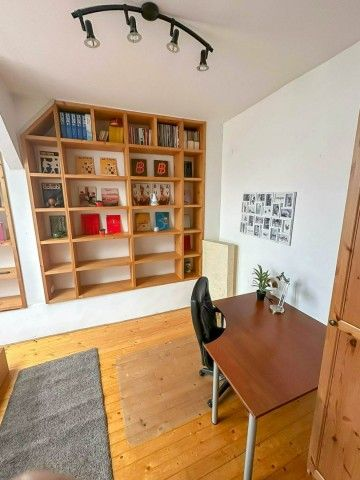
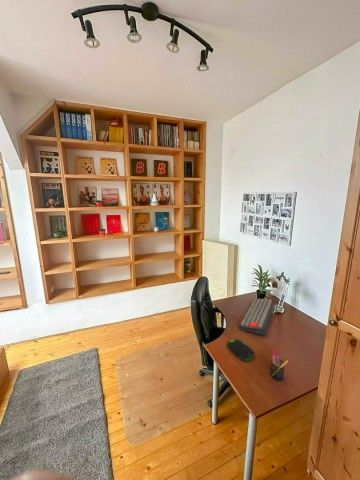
+ pen holder [269,349,289,382]
+ computer mouse [226,339,256,363]
+ keyboard [238,298,276,336]
